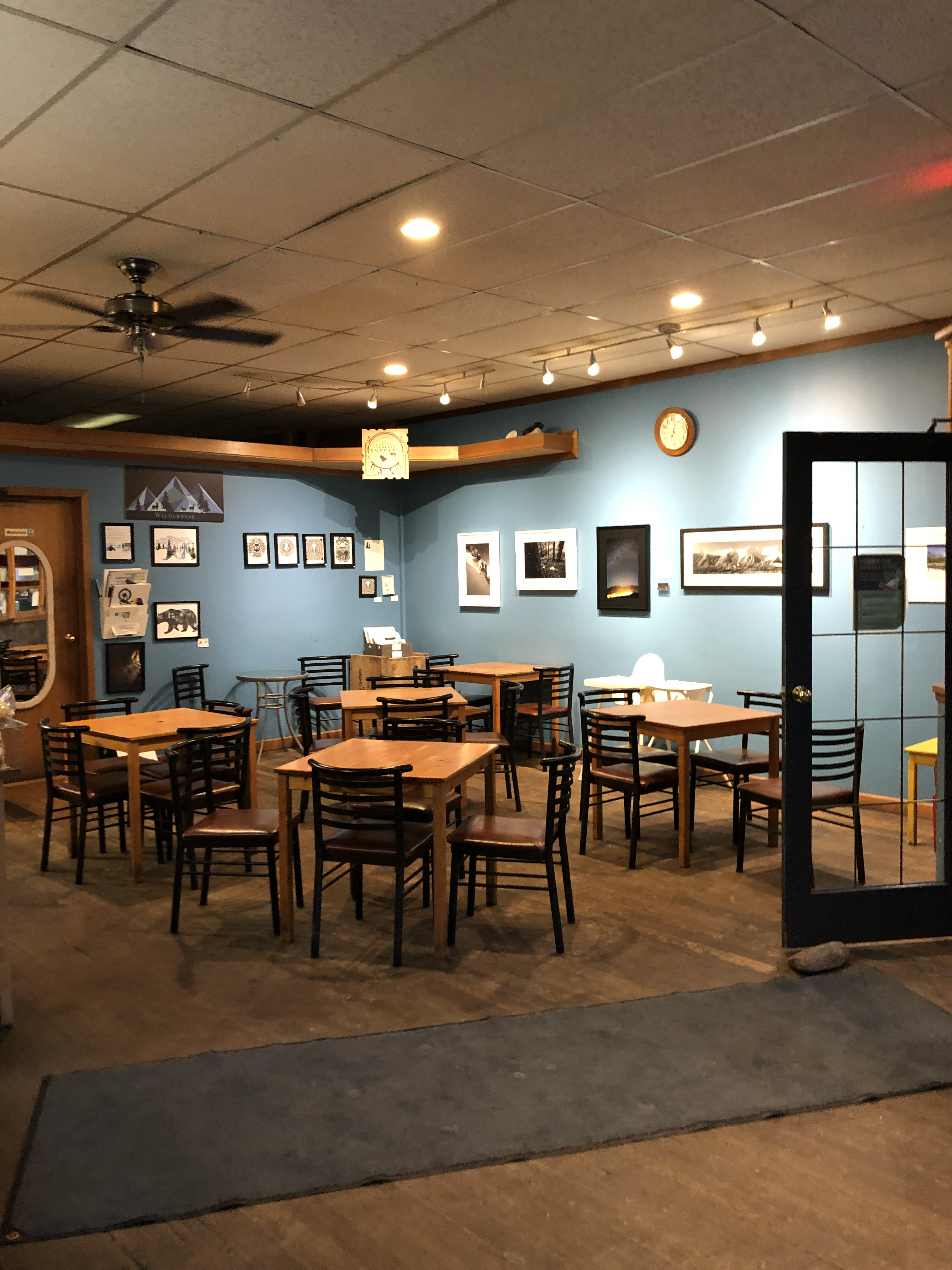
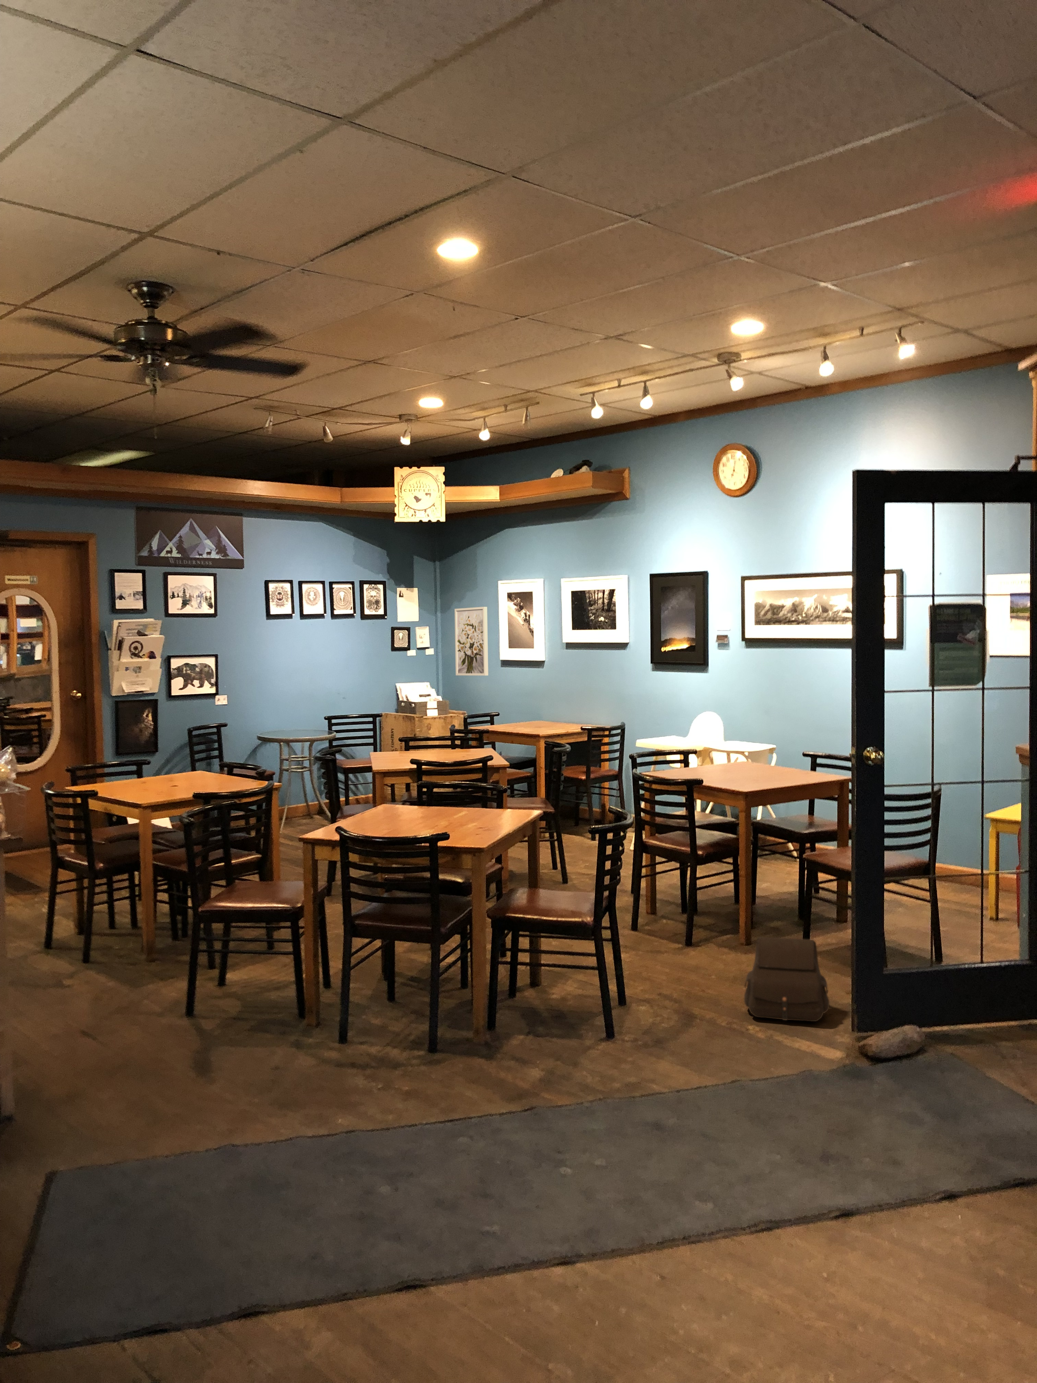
+ wall art [454,607,489,676]
+ satchel [744,937,830,1021]
